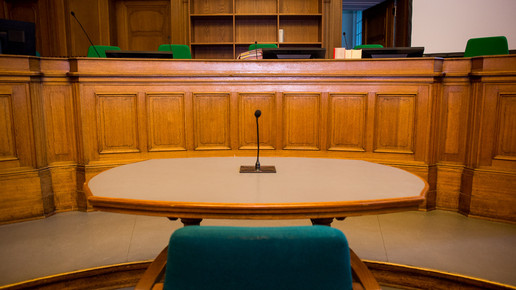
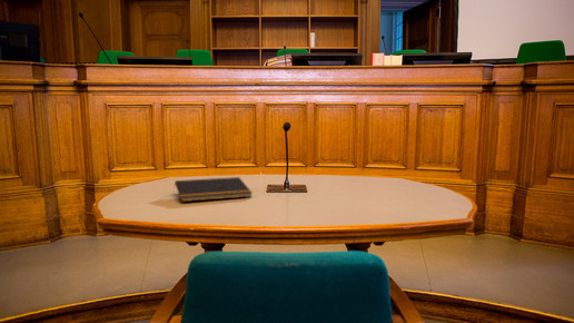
+ notepad [172,176,254,203]
